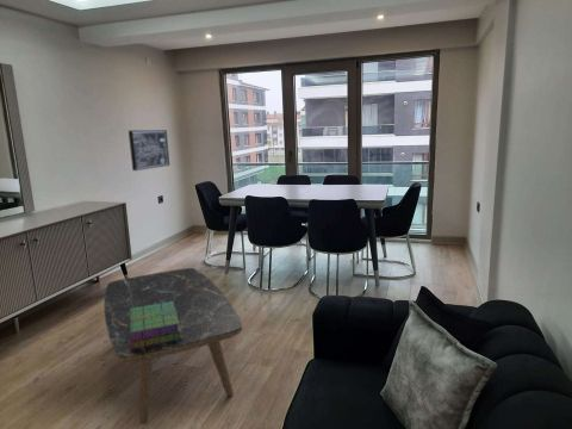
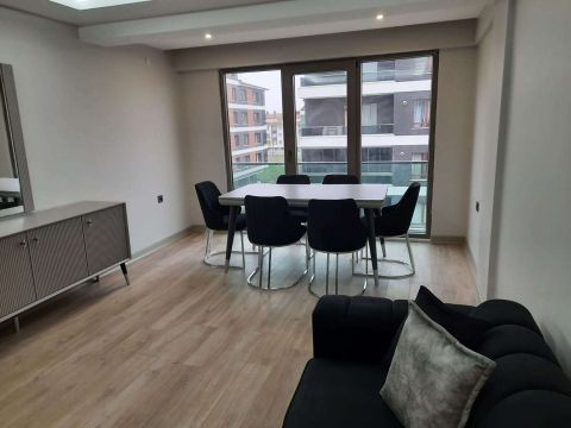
- coffee table [102,267,243,425]
- stack of books [129,301,182,349]
- wall art [128,129,170,172]
